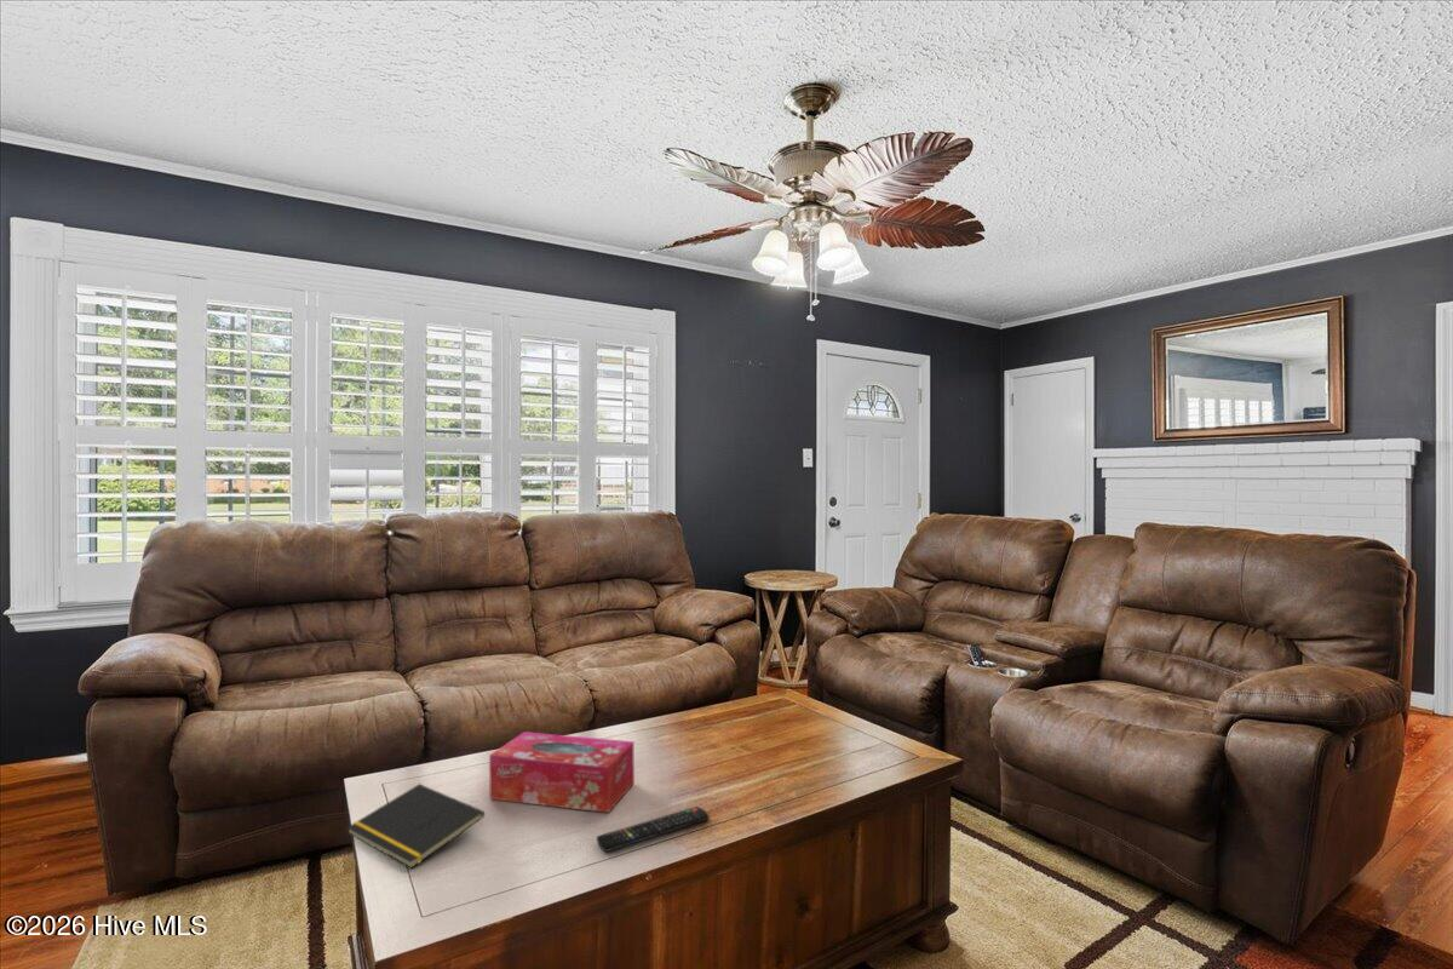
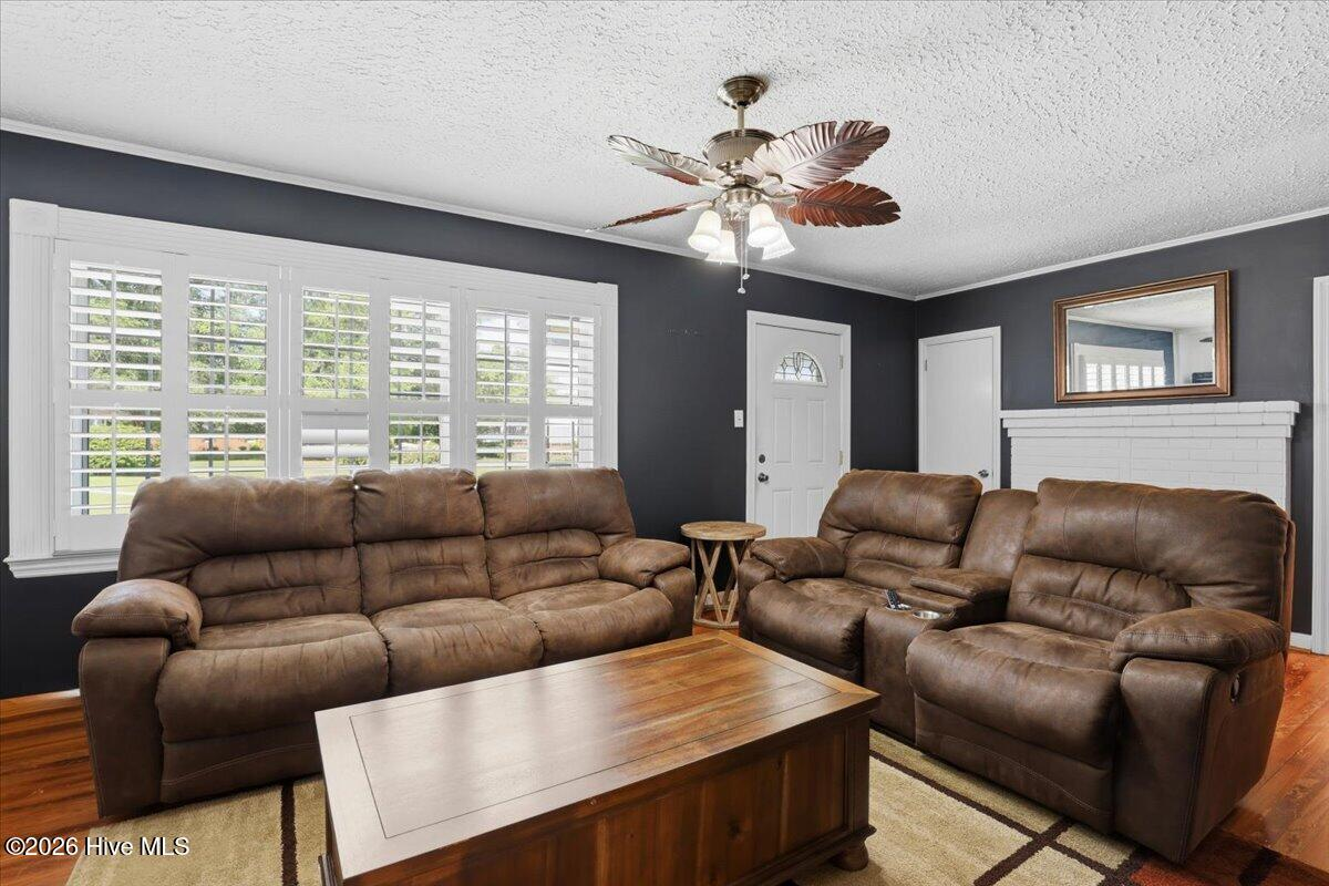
- remote control [596,805,711,853]
- notepad [346,782,486,868]
- tissue box [488,730,636,814]
